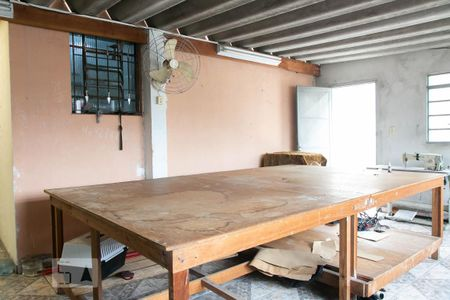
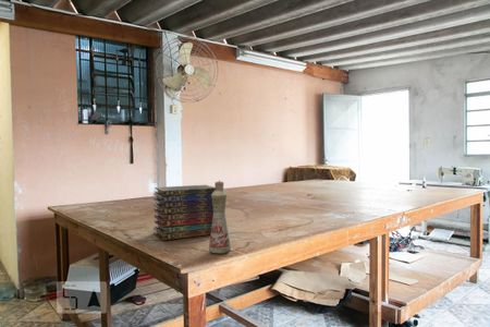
+ book stack [152,184,216,241]
+ bottle [208,180,232,255]
